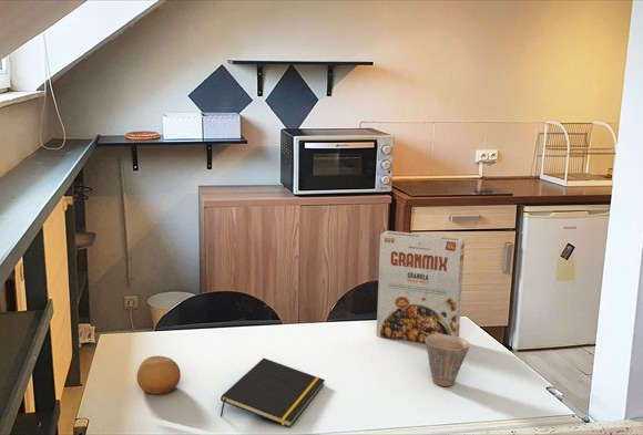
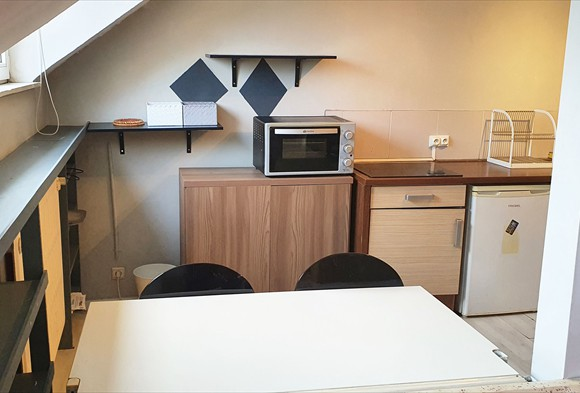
- cereal box [376,230,466,345]
- fruit [135,354,182,395]
- notepad [220,358,326,428]
- cup [425,334,470,387]
